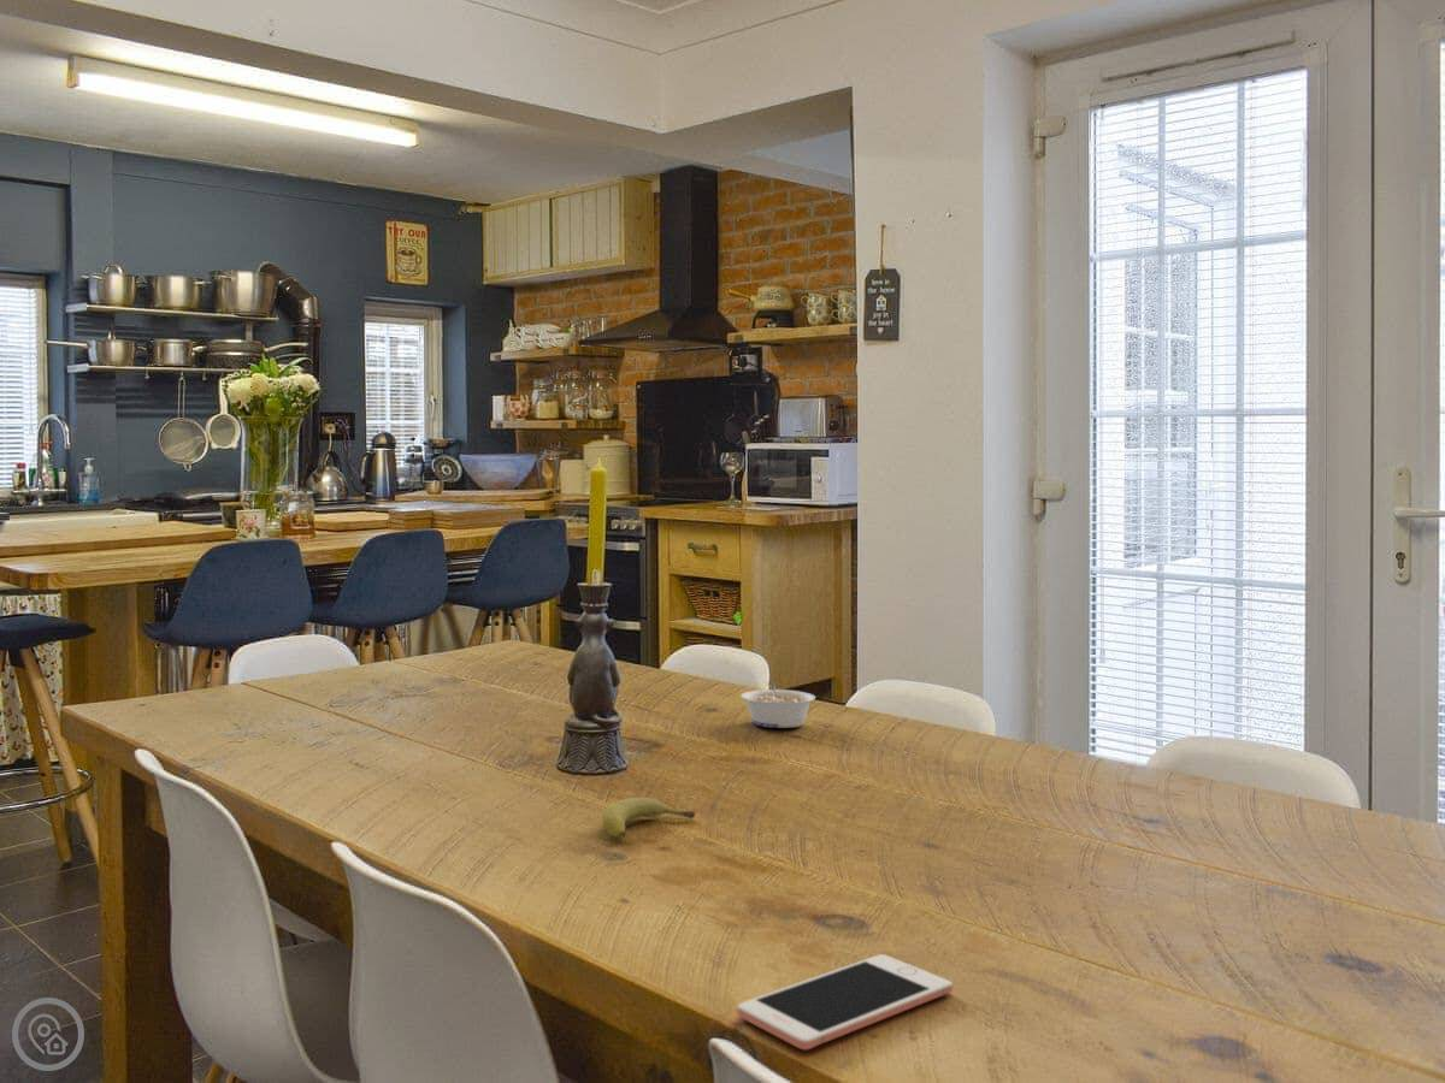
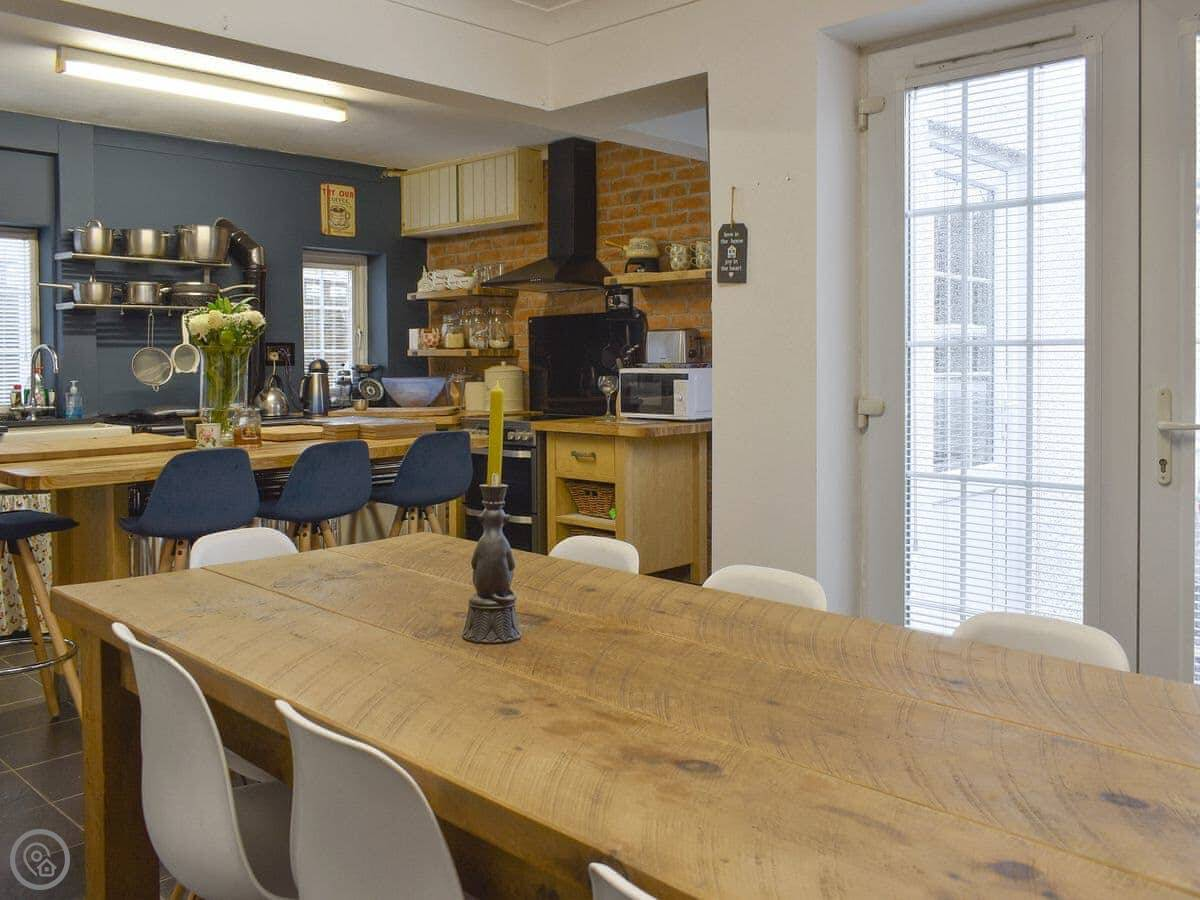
- fruit [601,797,696,839]
- legume [739,680,816,729]
- cell phone [736,953,954,1051]
